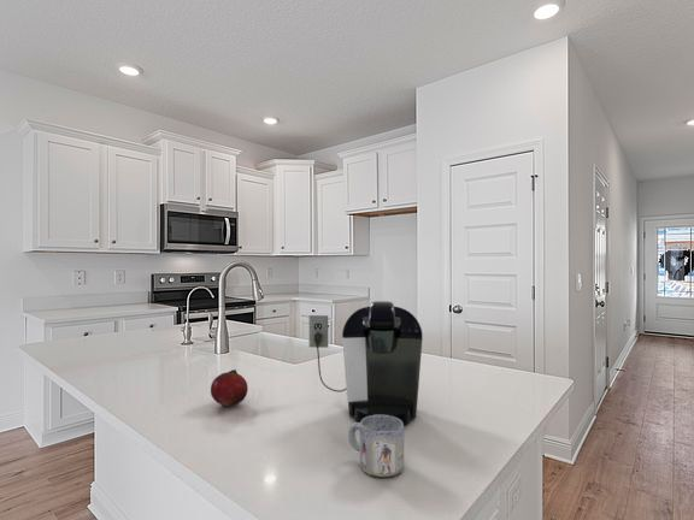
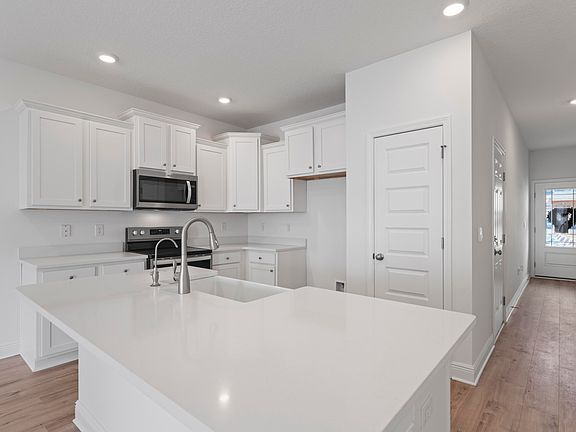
- fruit [210,368,249,407]
- coffee maker [307,300,424,426]
- mug [348,415,405,478]
